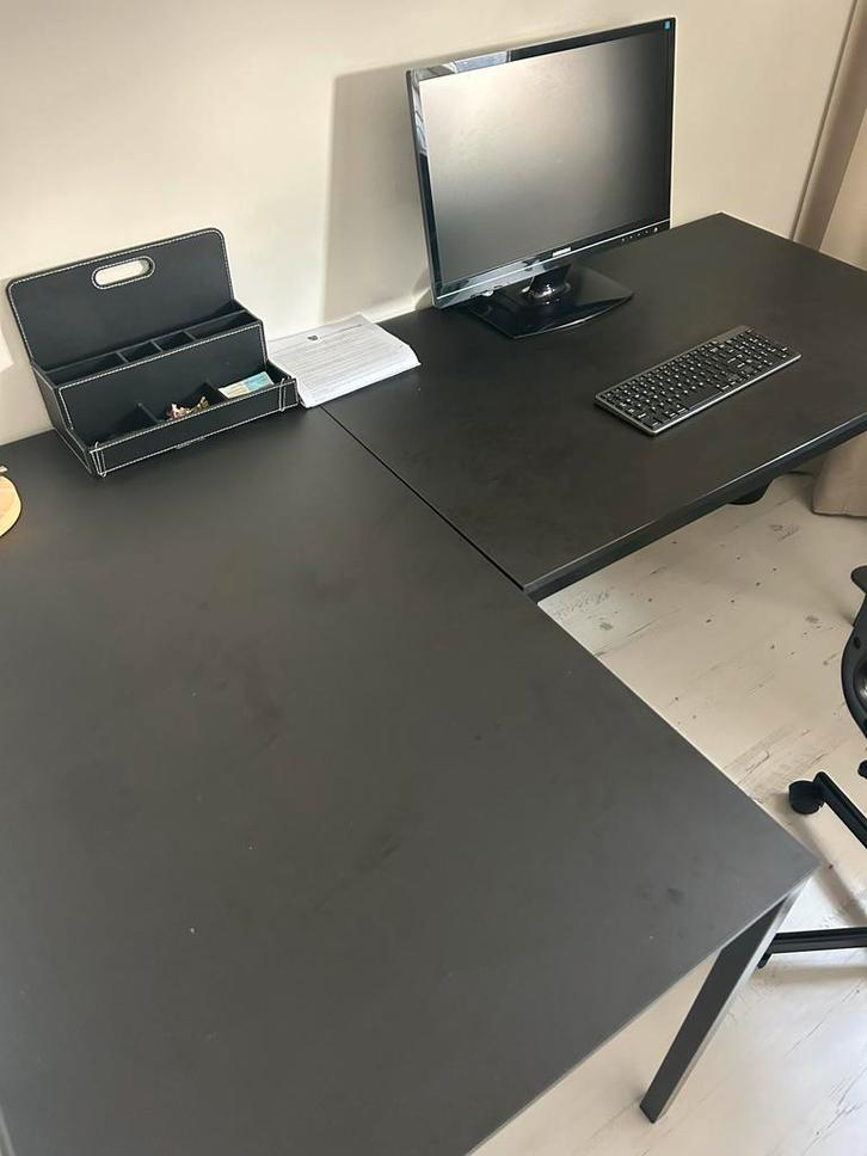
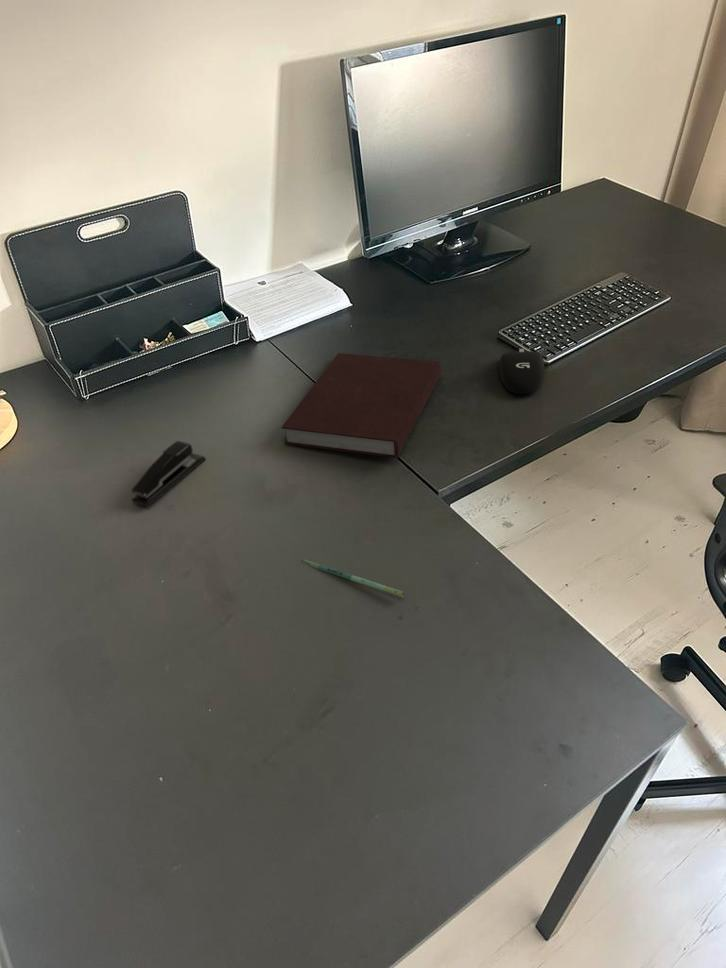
+ stapler [131,440,207,508]
+ notebook [280,352,442,459]
+ pen [301,558,405,598]
+ computer mouse [499,348,545,394]
